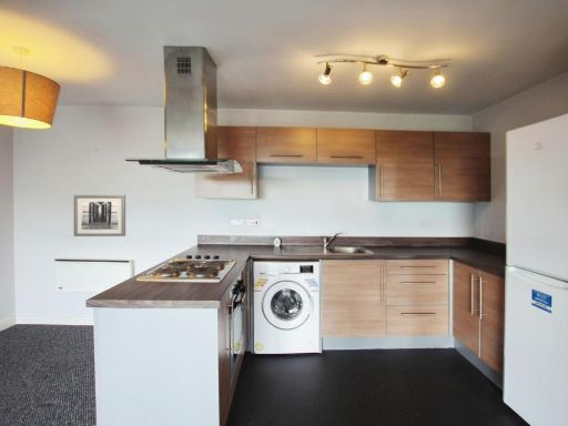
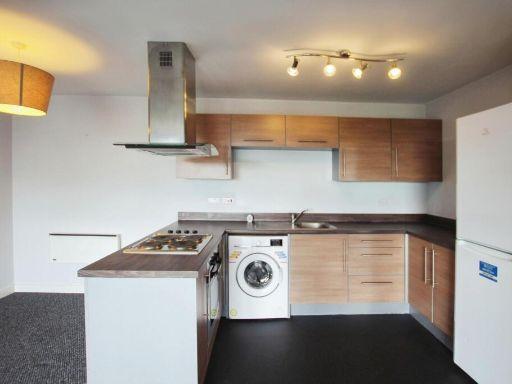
- wall art [73,194,126,237]
